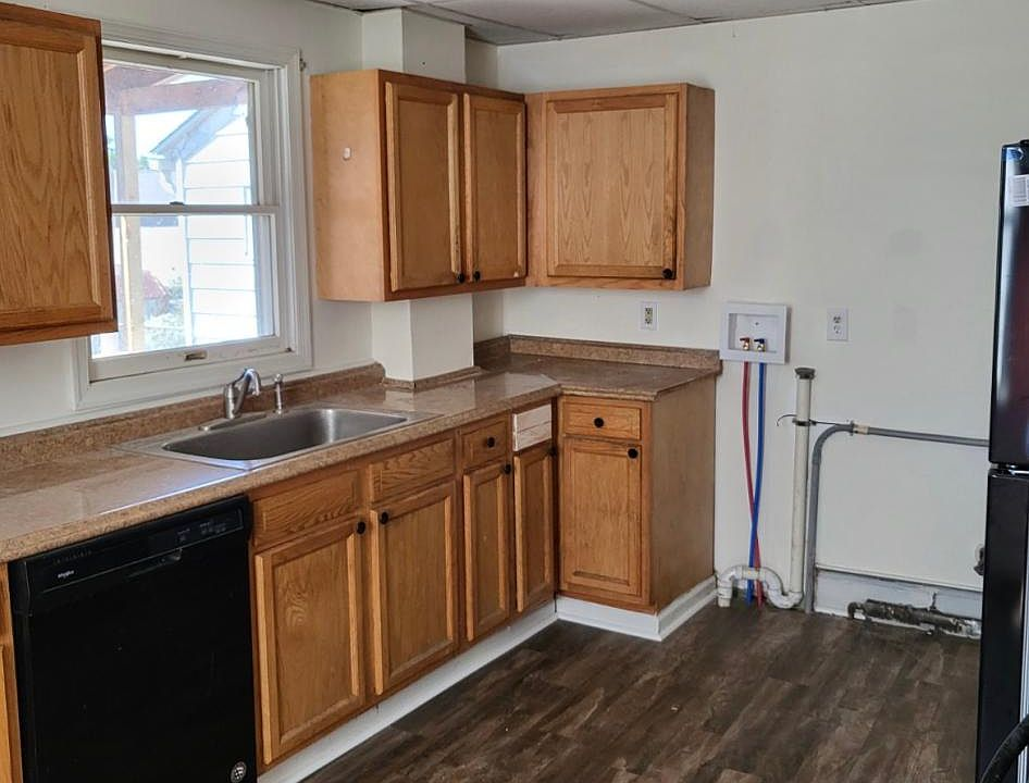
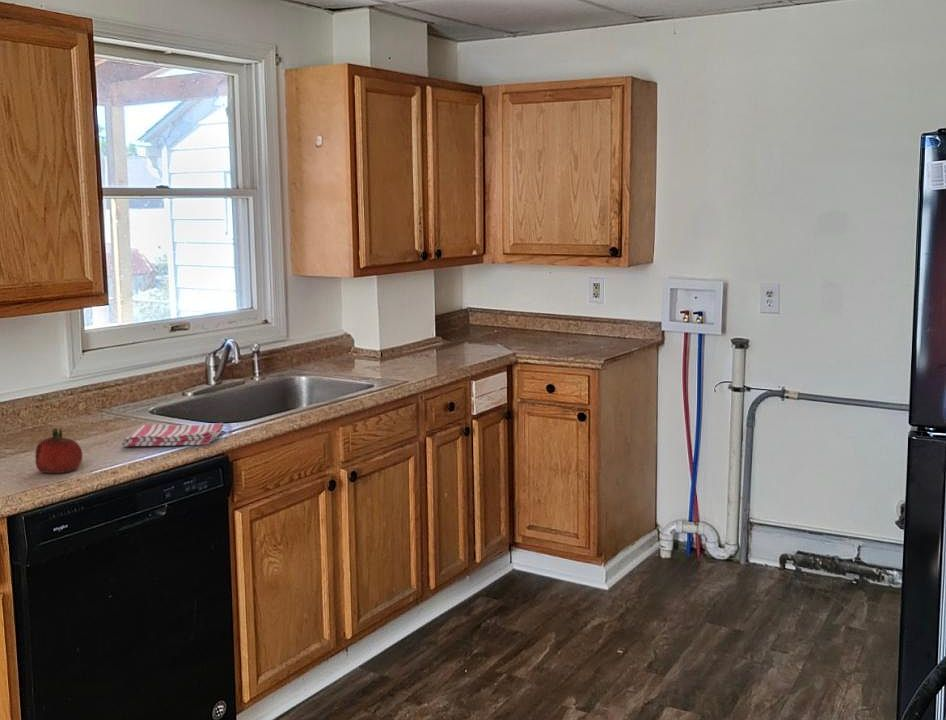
+ fruit [34,427,83,474]
+ dish towel [121,422,225,447]
